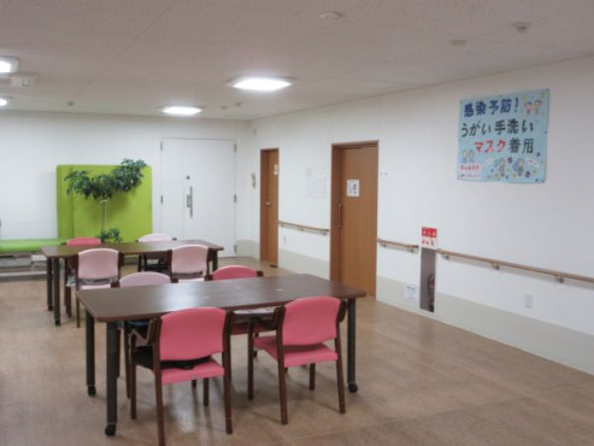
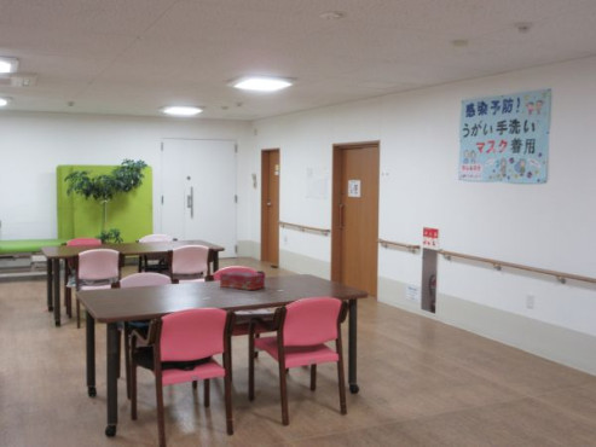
+ tissue box [219,269,266,291]
